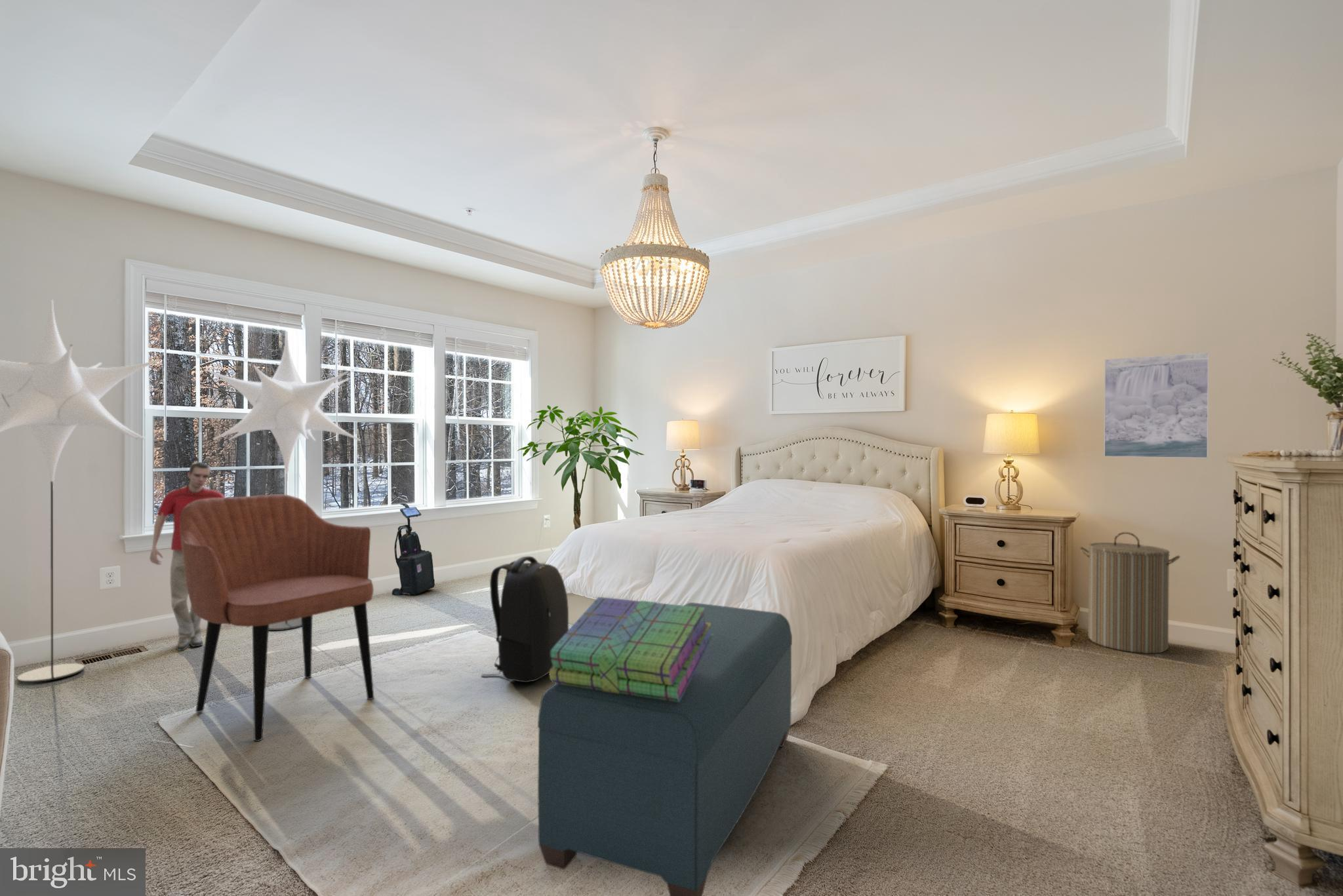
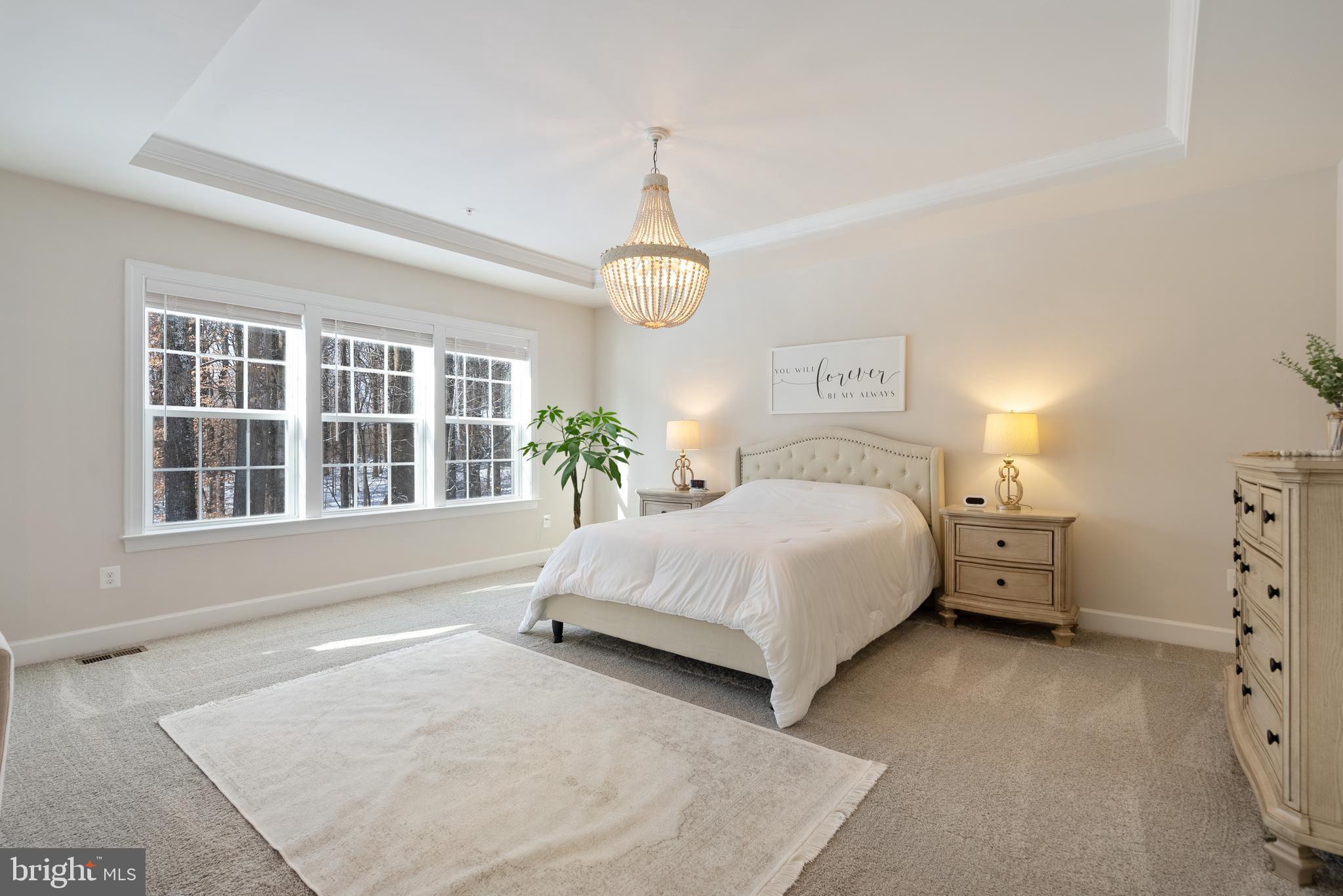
- floor lamp [0,299,361,684]
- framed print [1104,352,1209,459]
- laundry hamper [1079,532,1181,654]
- bench [537,602,793,896]
- backpack [480,556,569,683]
- armchair [180,494,375,742]
- vacuum cleaner [391,502,435,596]
- stack of books [549,596,713,702]
